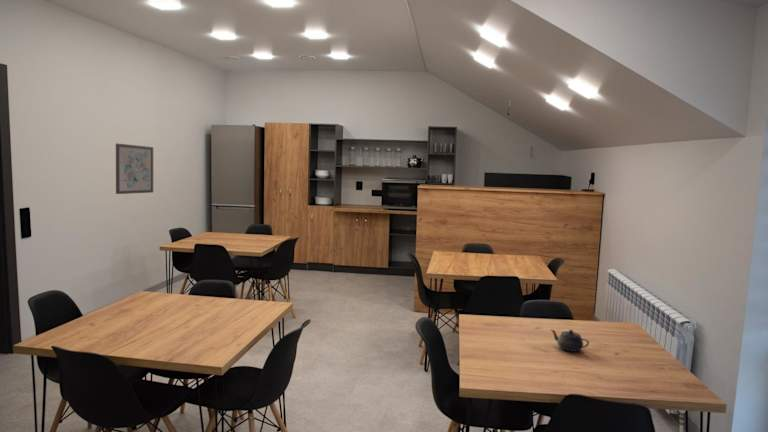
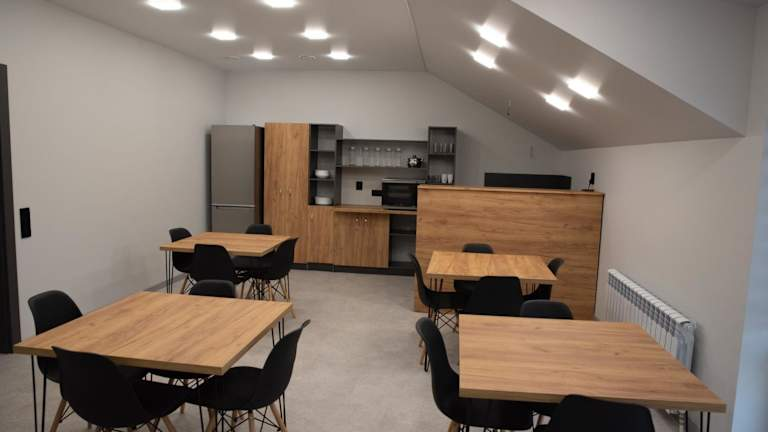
- teapot [551,329,590,353]
- wall art [115,143,154,195]
